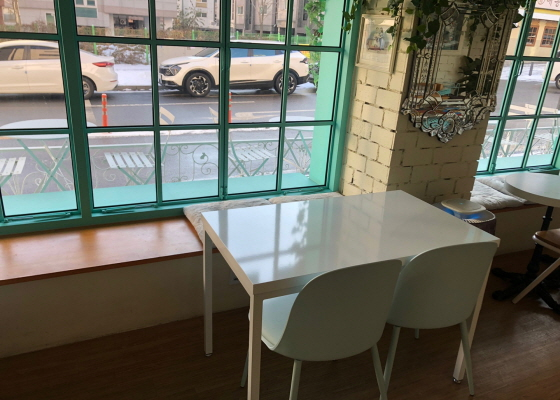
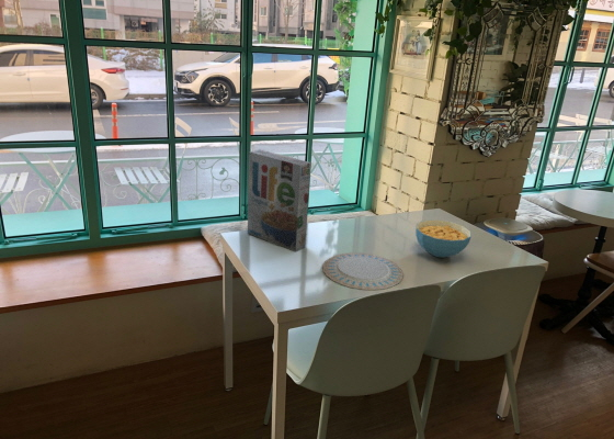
+ cereal bowl [414,218,473,259]
+ chinaware [321,251,403,291]
+ cereal box [247,148,312,252]
